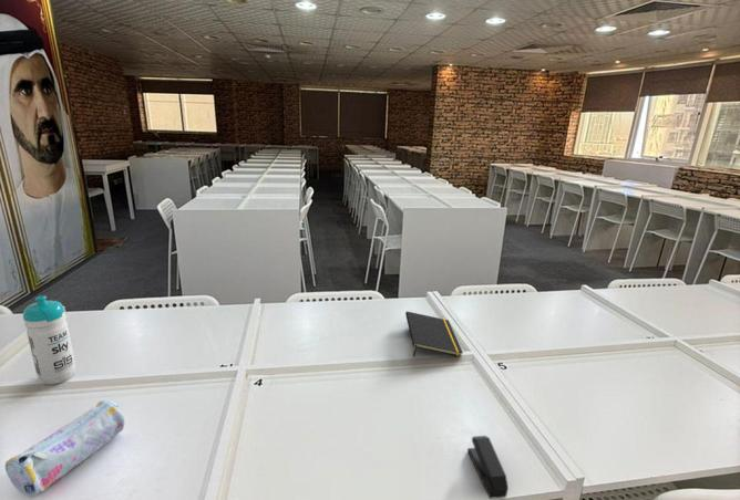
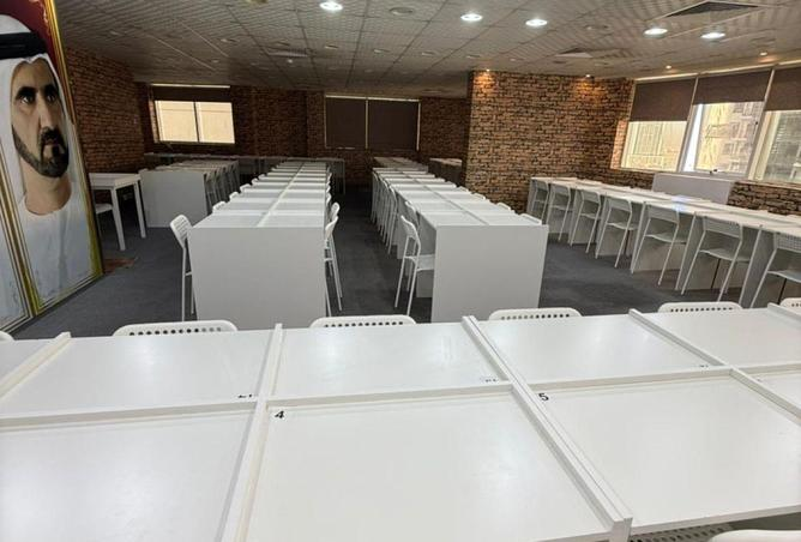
- pencil case [4,399,125,498]
- stapler [466,435,510,500]
- water bottle [22,294,76,386]
- notepad [404,311,464,357]
